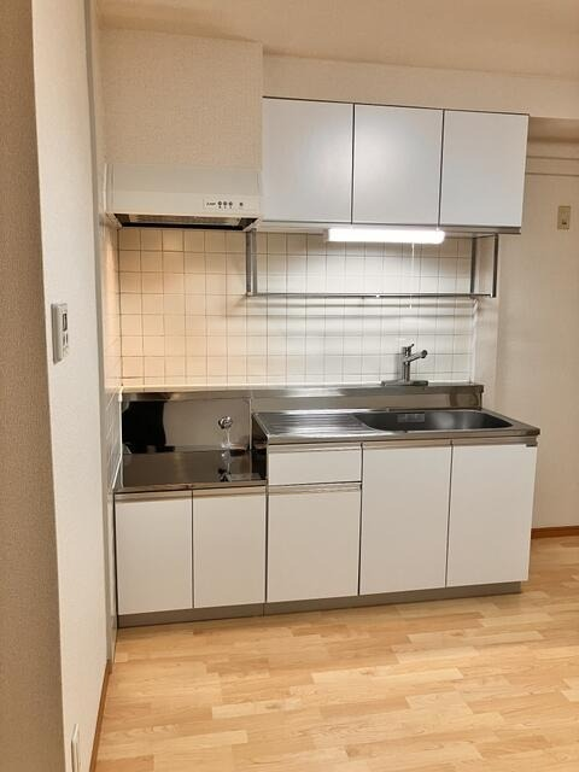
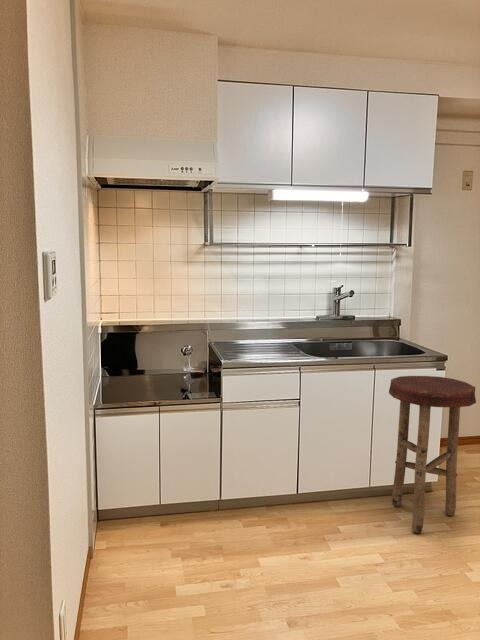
+ stool [388,375,477,533]
